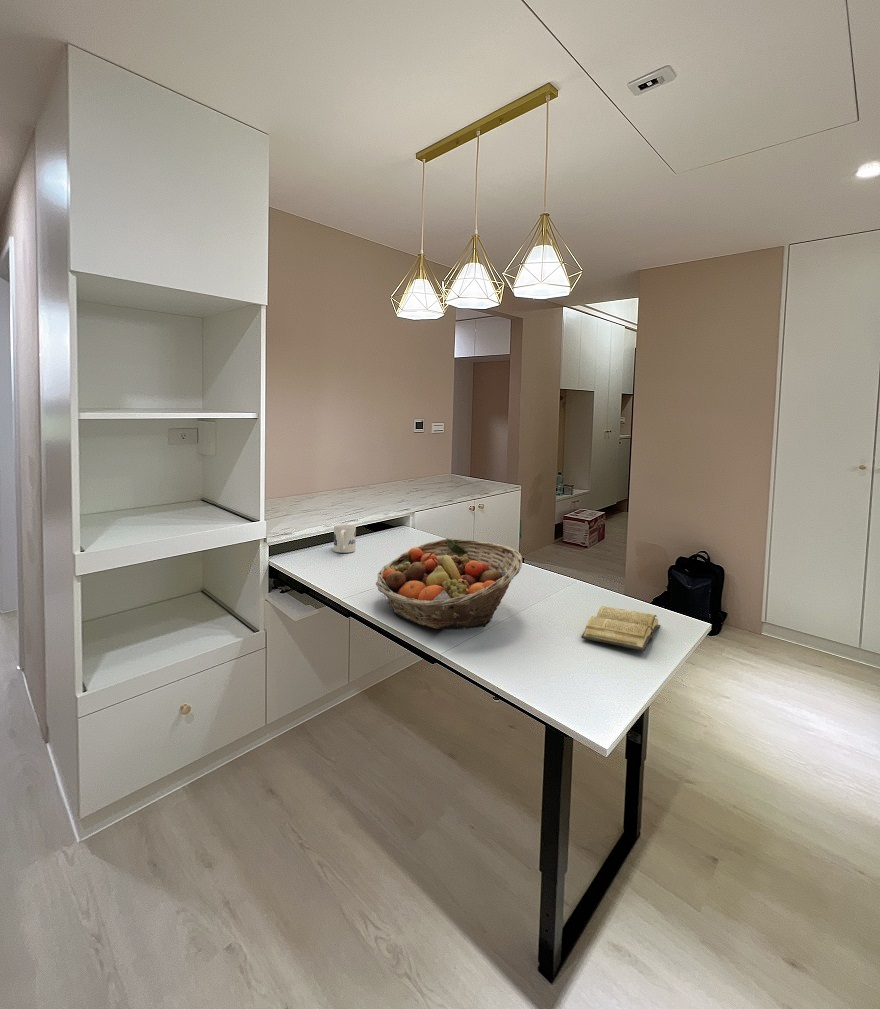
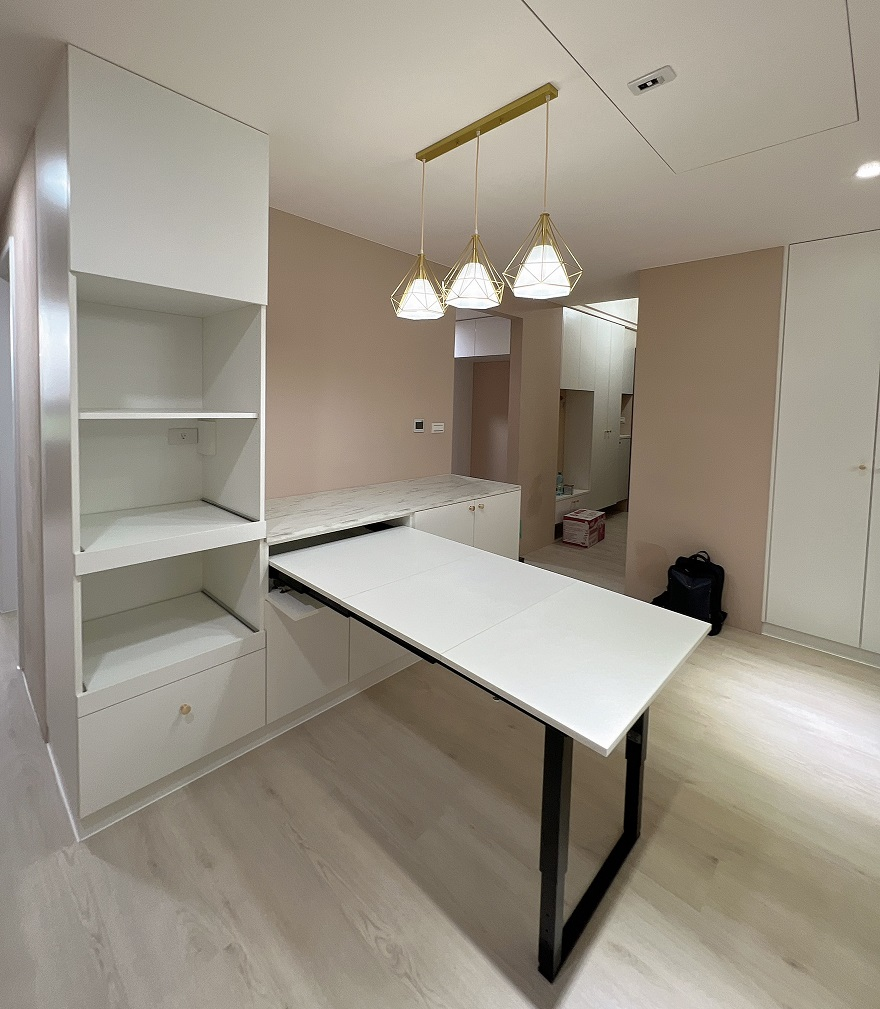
- fruit basket [375,538,523,630]
- diary [580,605,661,652]
- mug [333,523,357,554]
